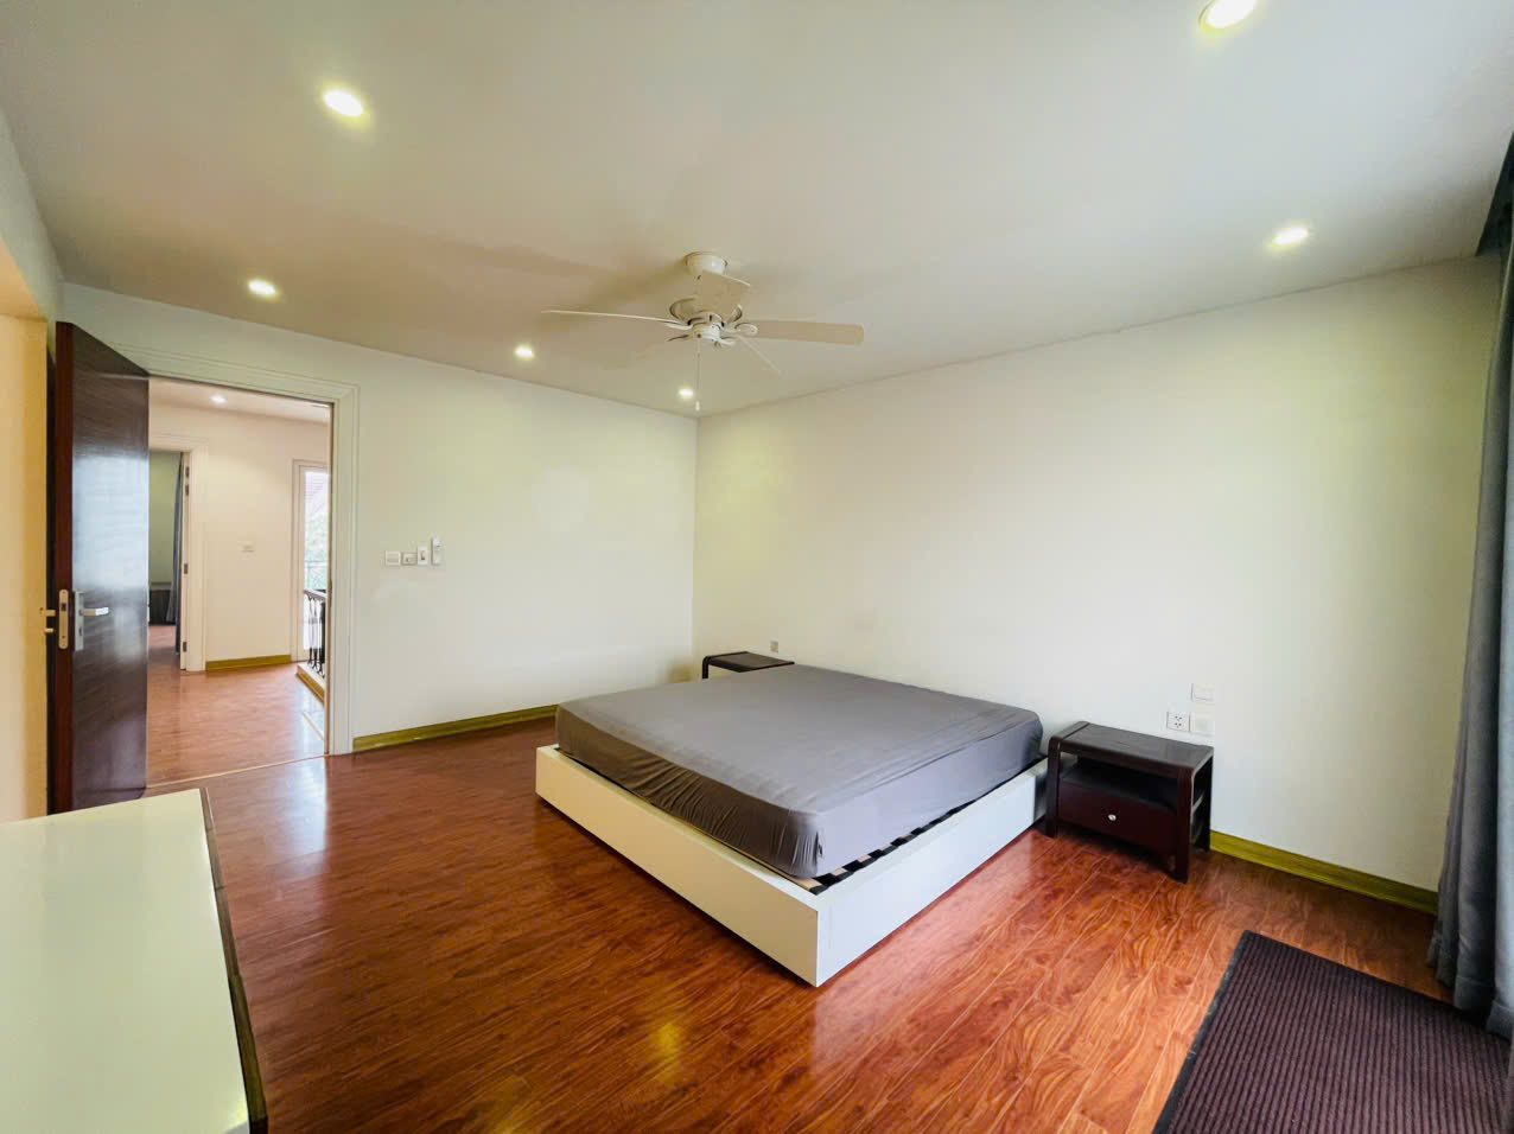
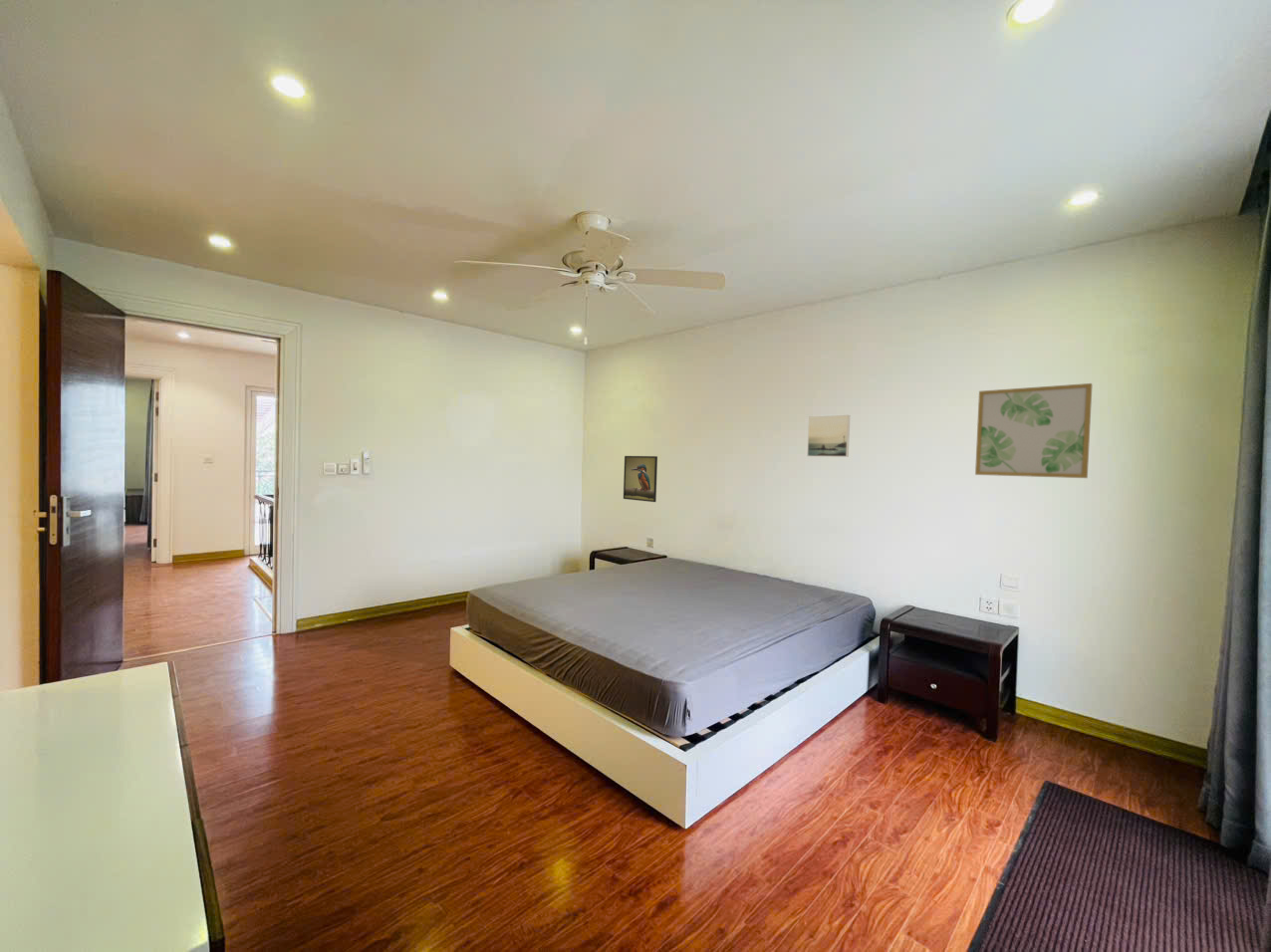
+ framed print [807,414,851,458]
+ wall art [974,382,1094,479]
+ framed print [623,455,658,503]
